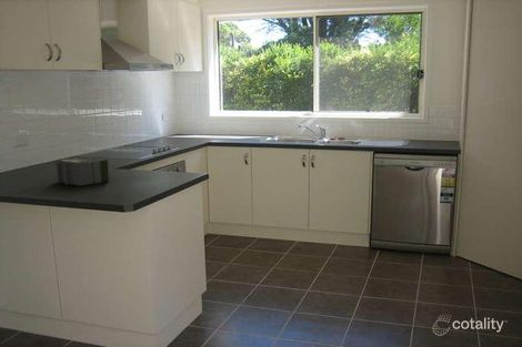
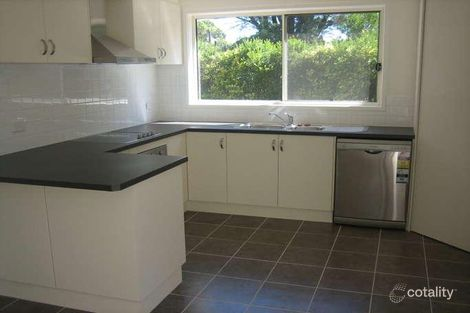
- toaster [54,157,110,187]
